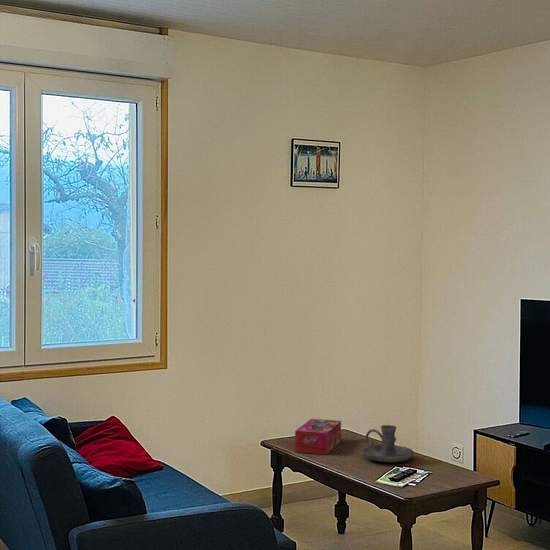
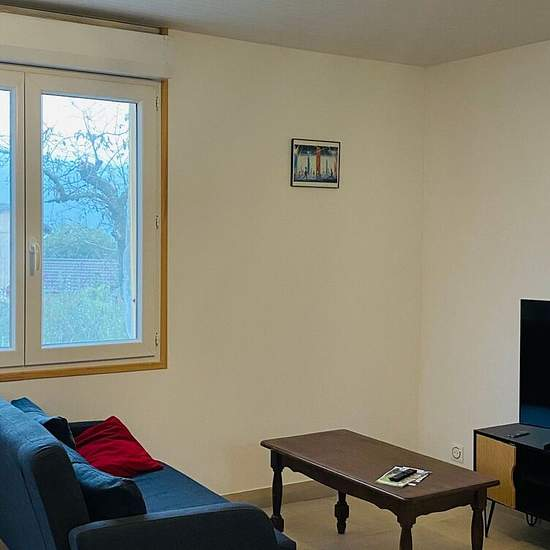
- tissue box [294,418,342,455]
- candle holder [362,424,415,463]
